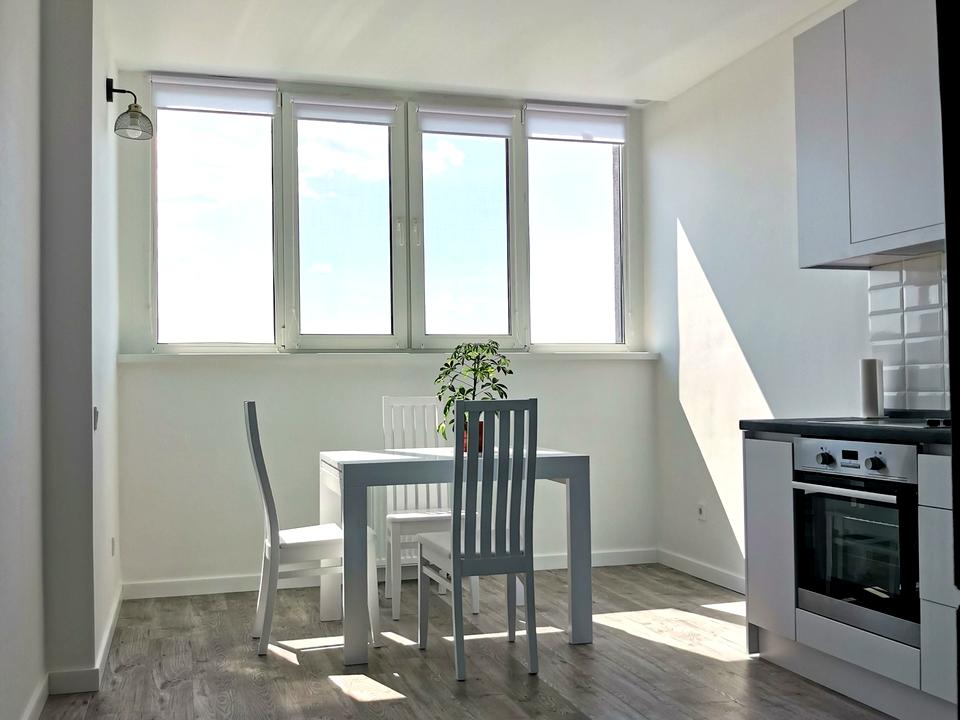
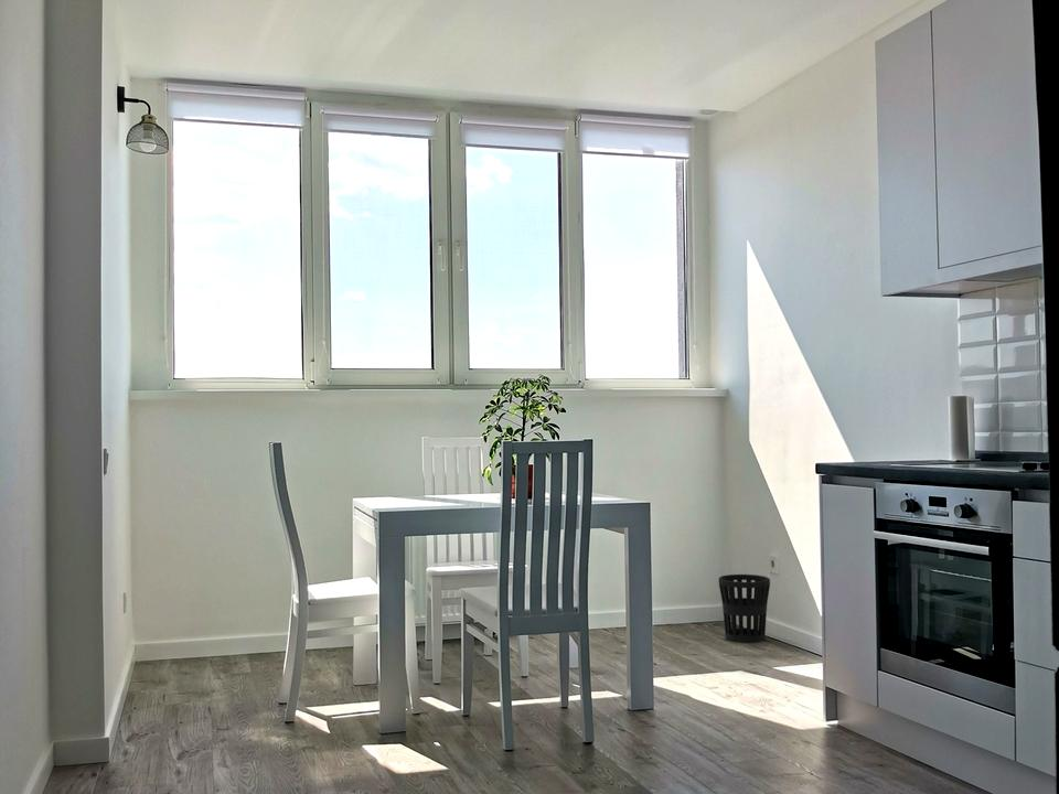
+ wastebasket [718,573,771,644]
